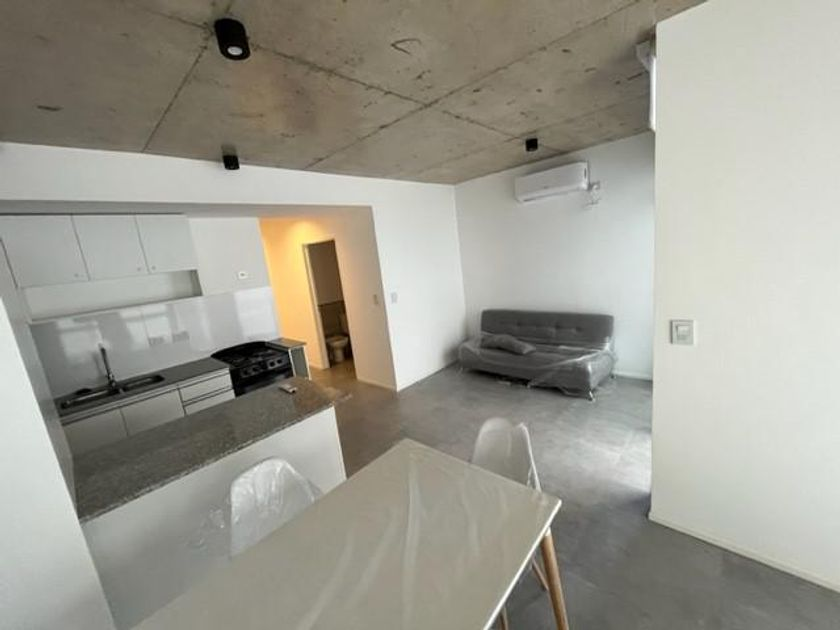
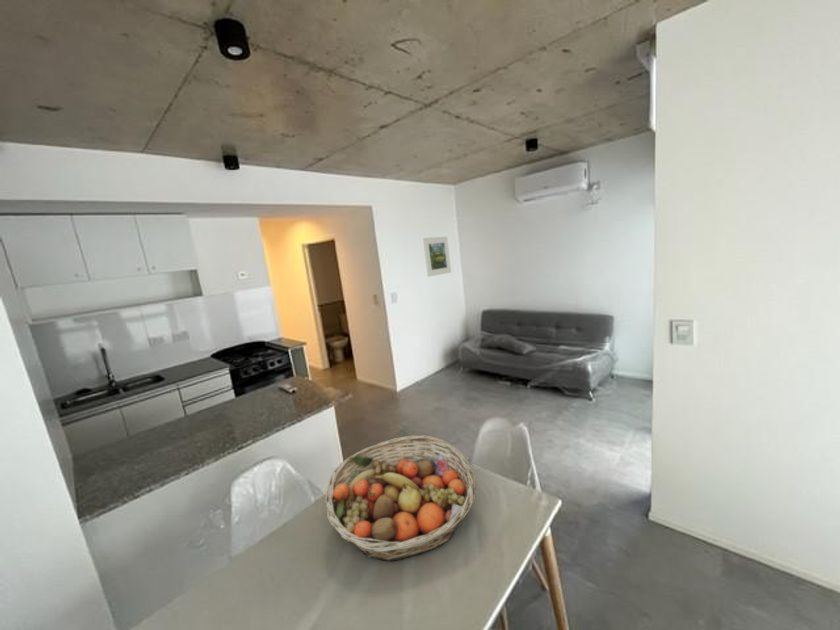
+ fruit basket [324,435,477,562]
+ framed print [422,236,452,278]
